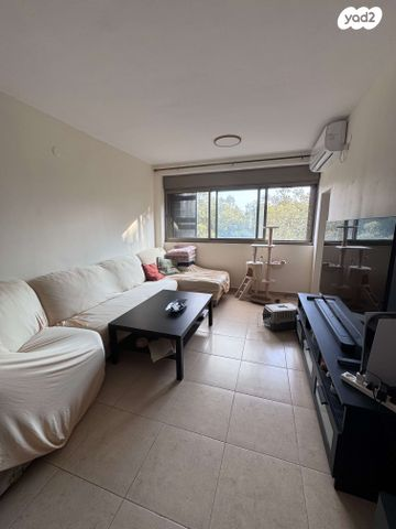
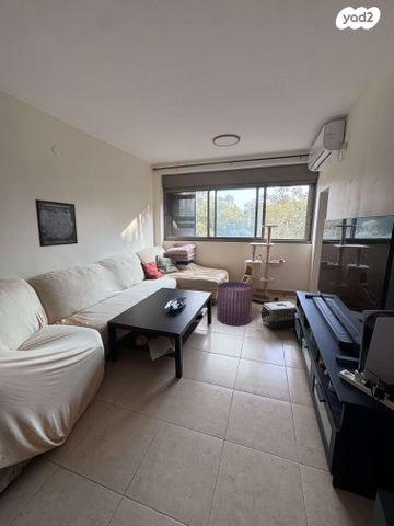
+ wall art [34,198,79,248]
+ pouf [216,281,254,327]
